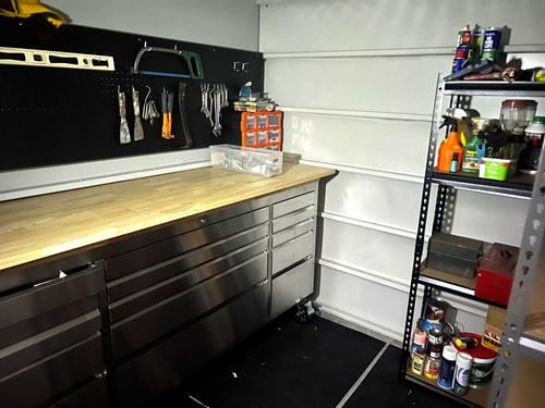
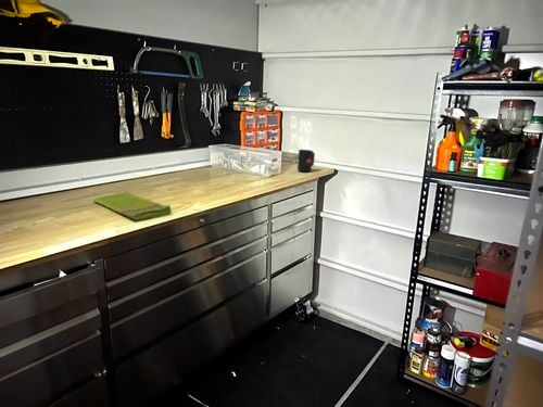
+ dish towel [92,190,173,220]
+ mug [296,149,316,173]
